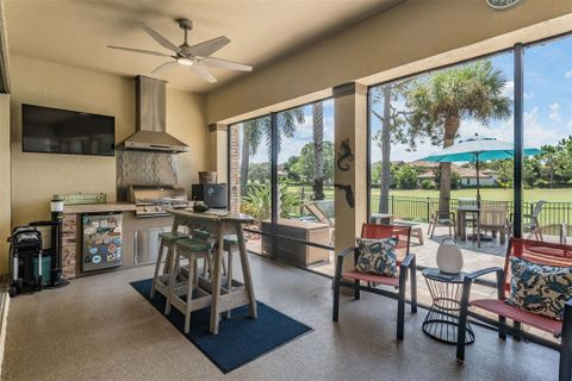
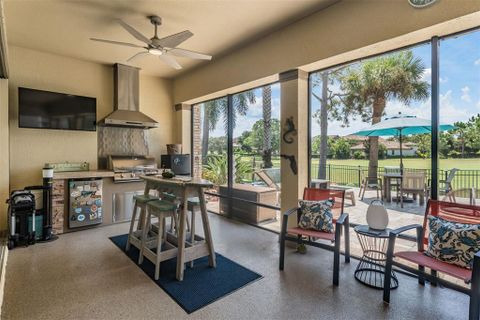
+ potted plant [295,236,314,254]
